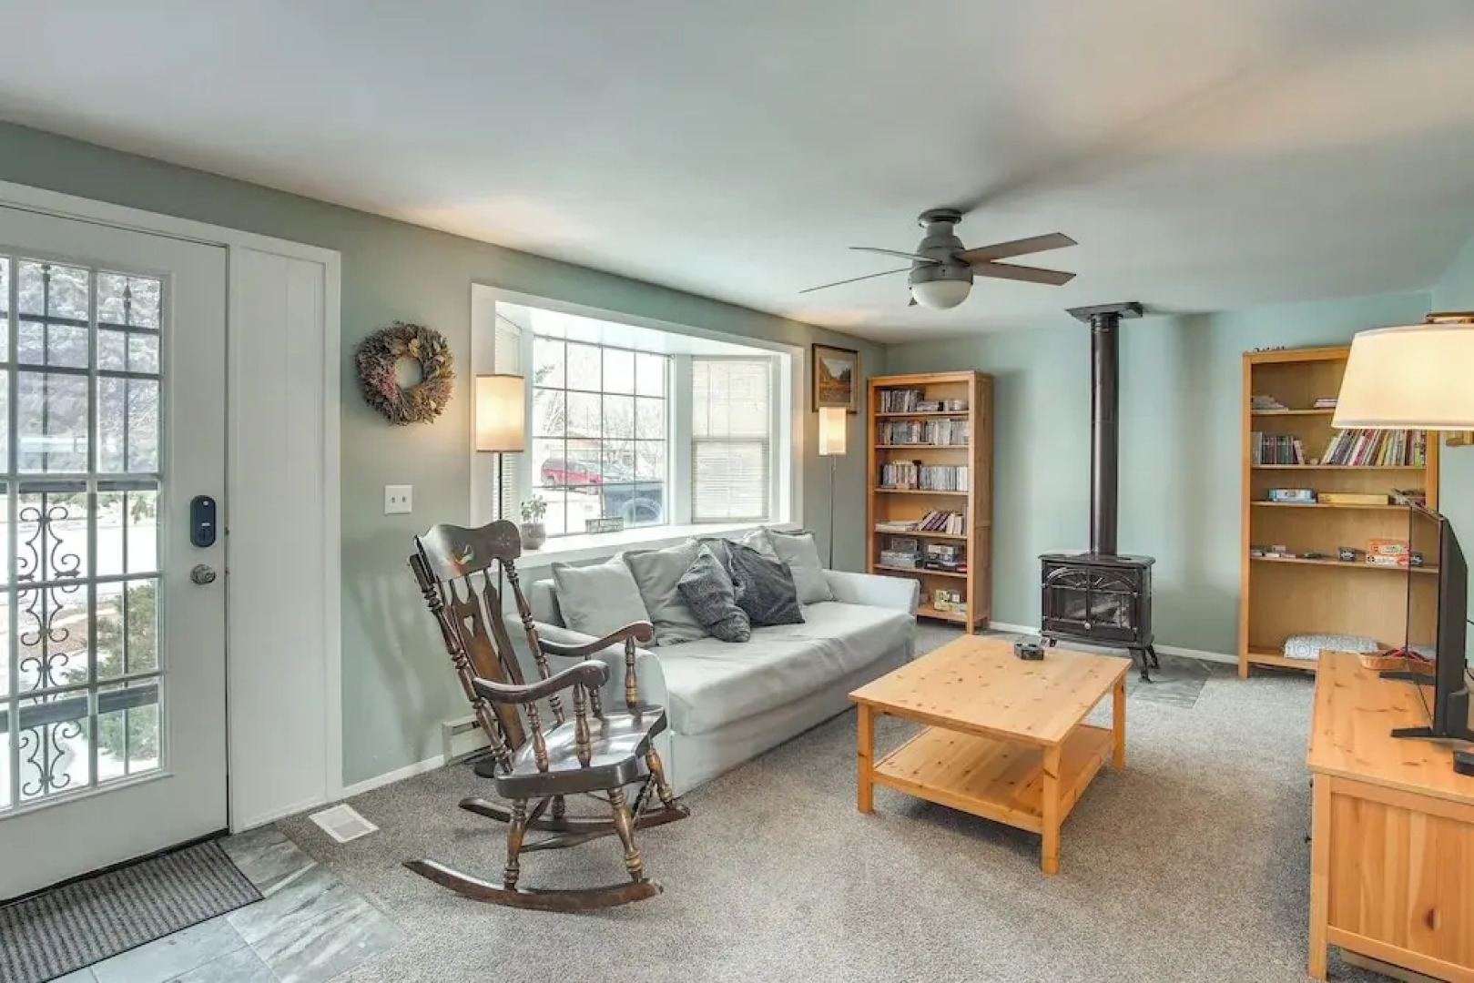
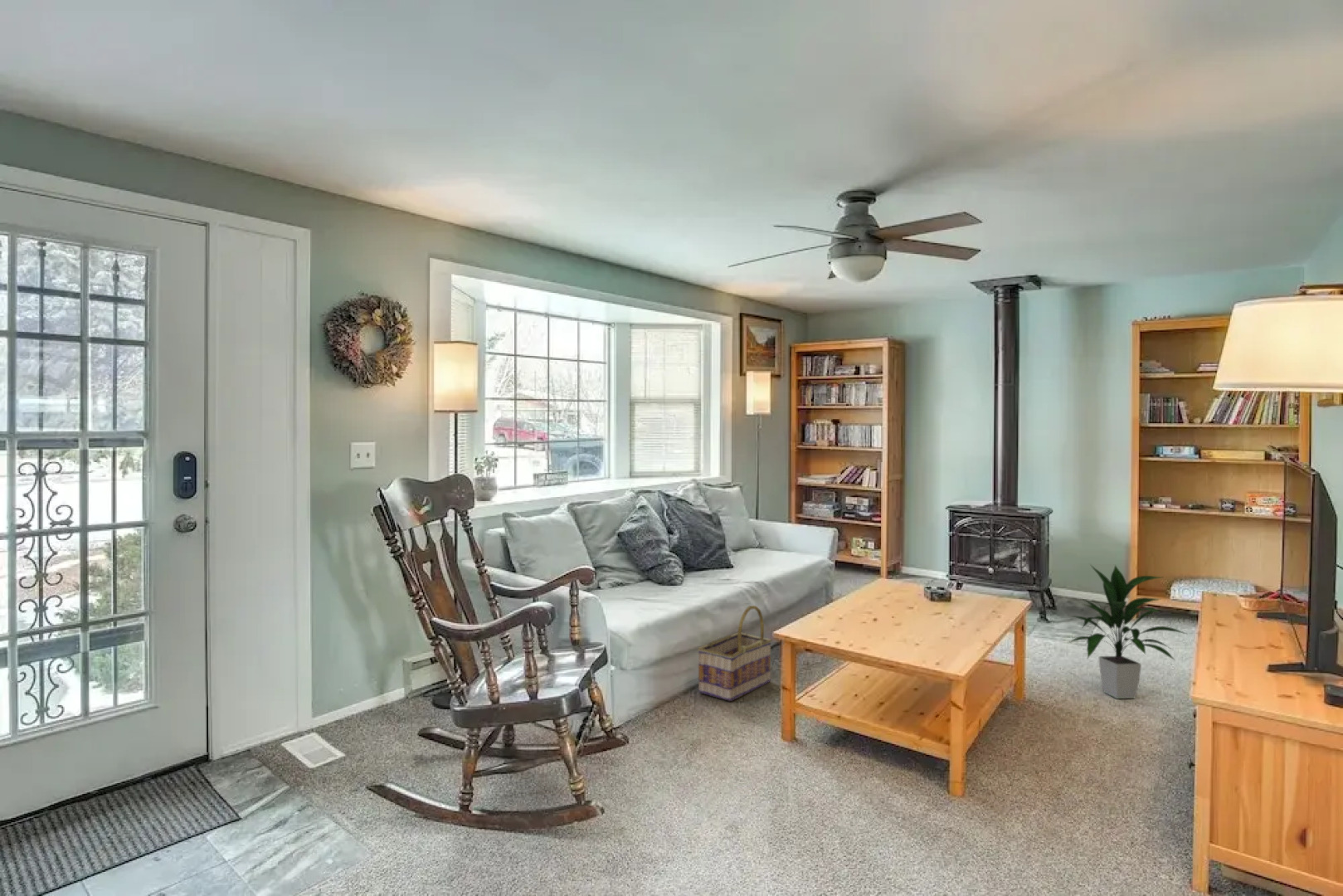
+ indoor plant [1068,562,1187,699]
+ basket [697,605,773,702]
